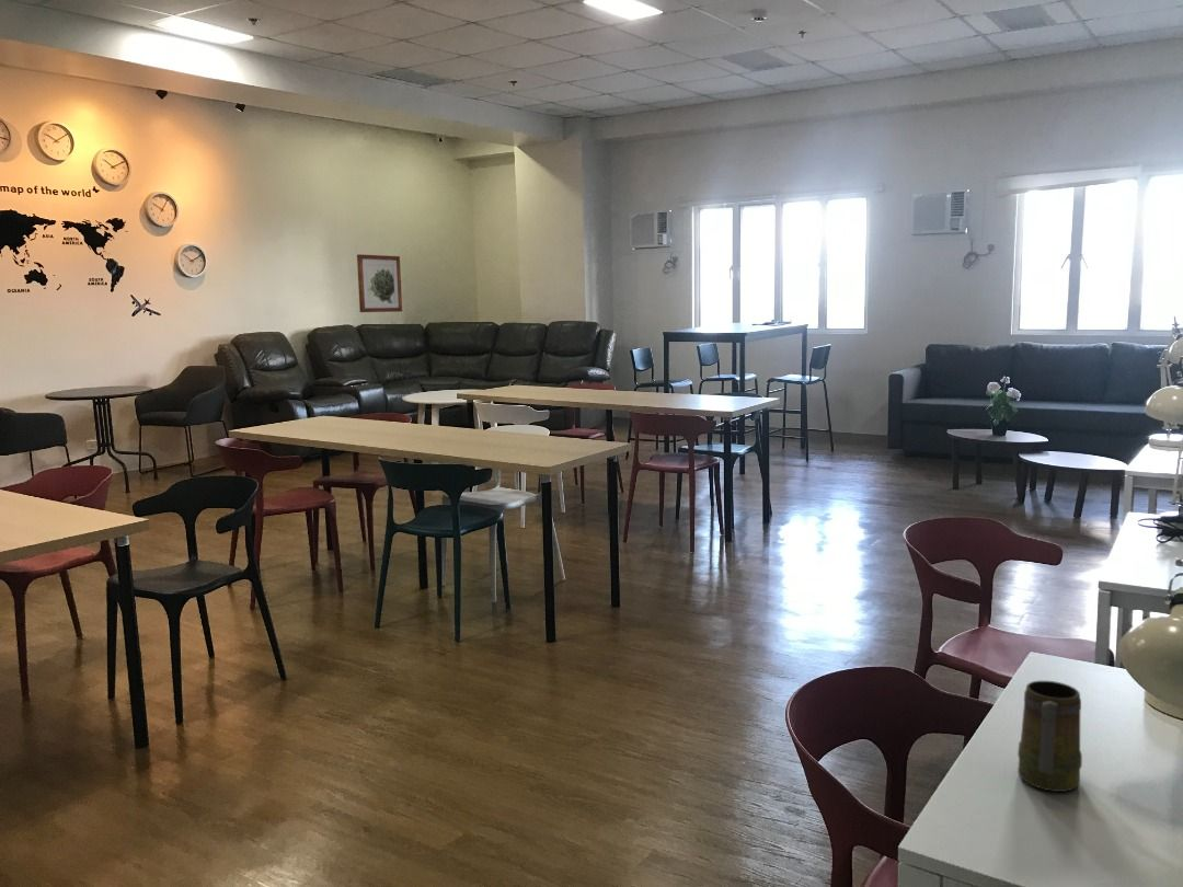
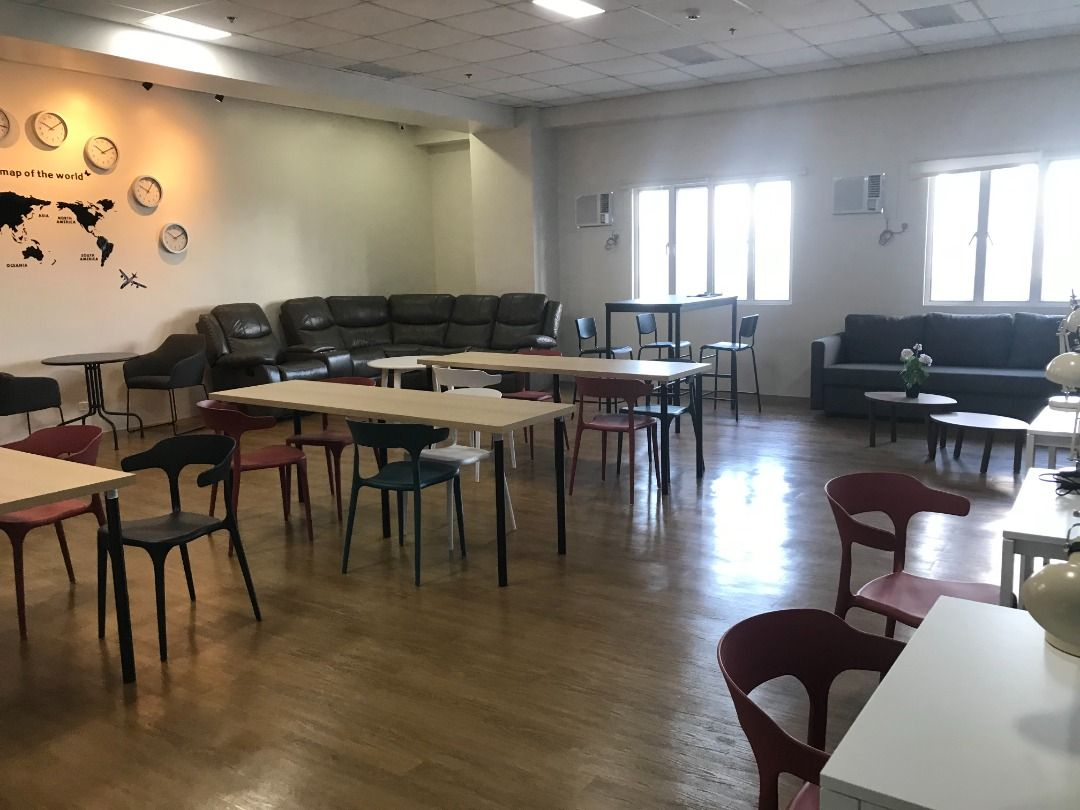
- wall art [356,253,403,313]
- mug [1017,680,1083,793]
